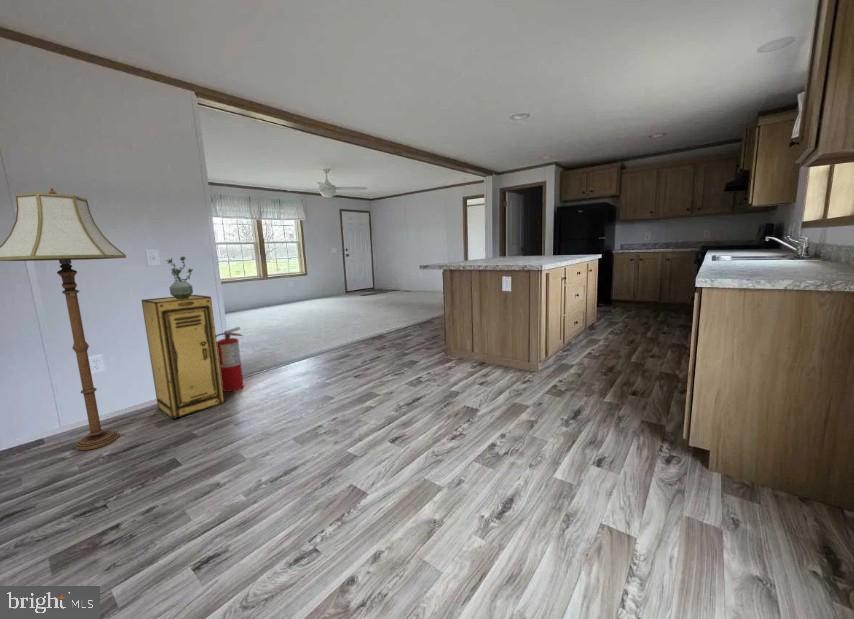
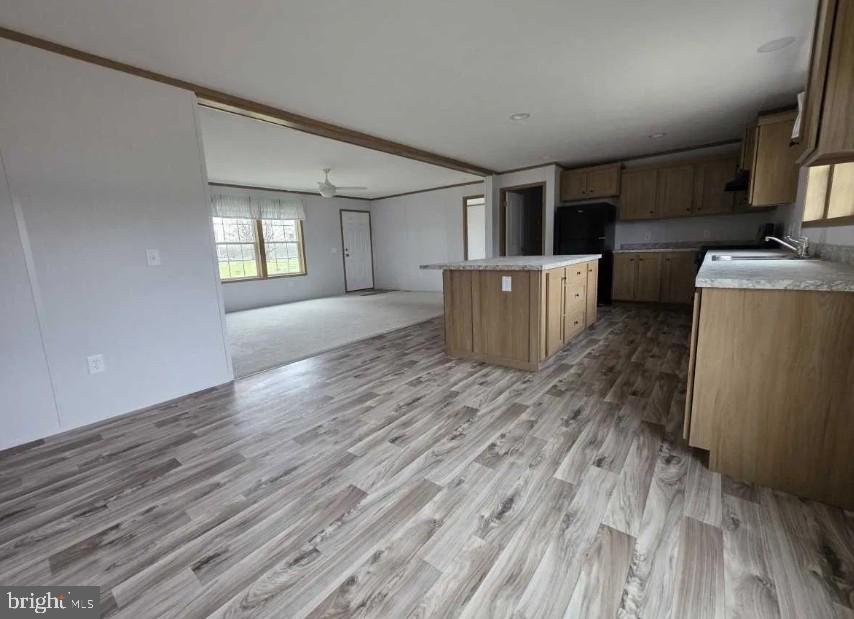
- floor lamp [0,187,127,451]
- potted plant [165,255,194,299]
- storage cabinet [141,294,225,420]
- fire extinguisher [216,326,245,393]
